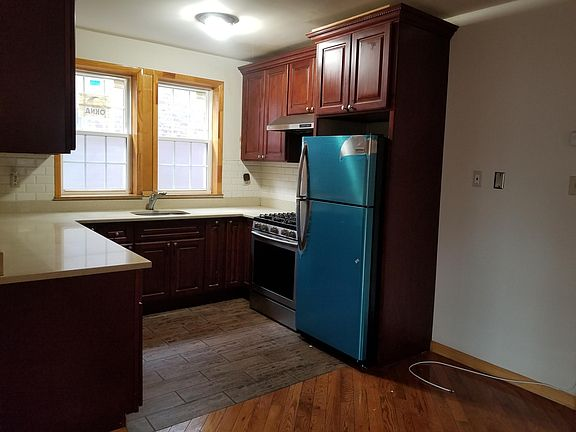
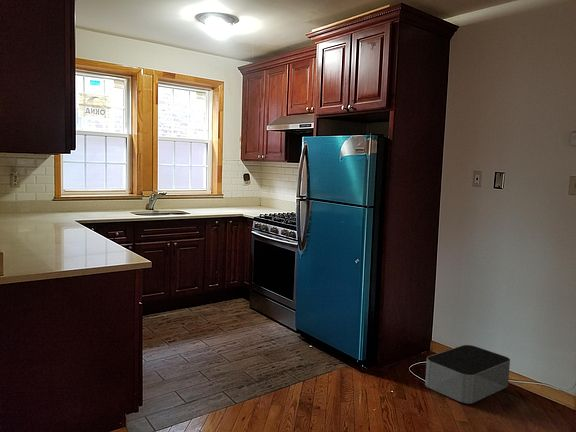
+ storage bin [424,344,511,404]
